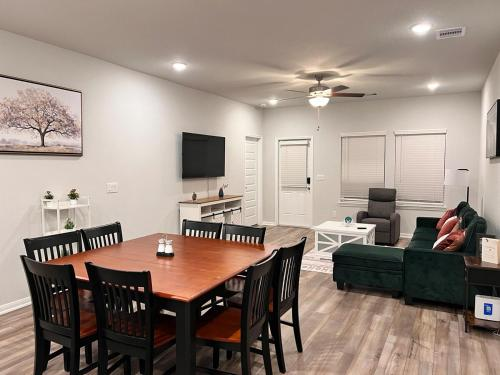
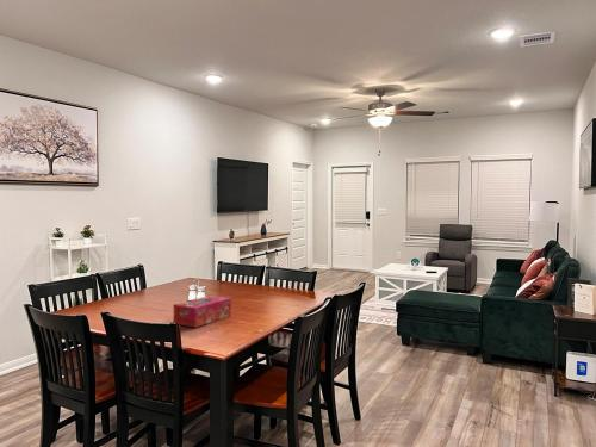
+ tissue box [173,294,232,329]
